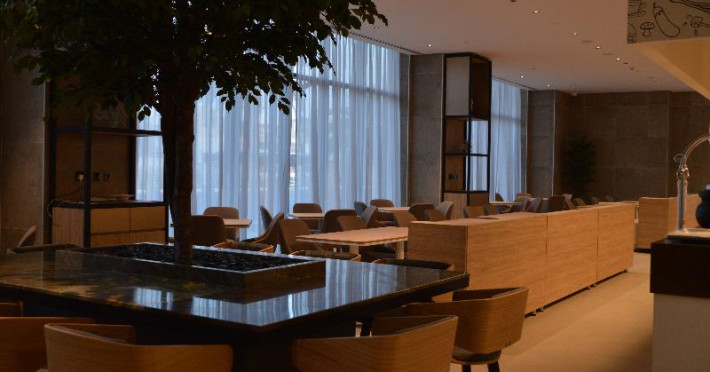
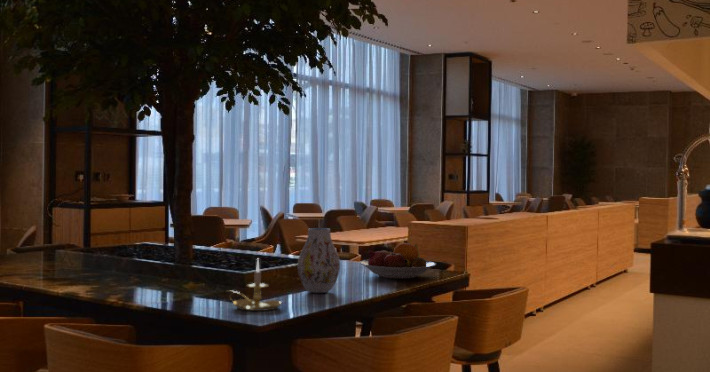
+ fruit bowl [359,242,437,280]
+ vase [297,227,341,294]
+ candle holder [225,258,283,312]
